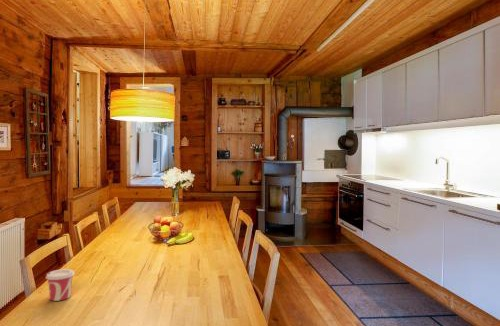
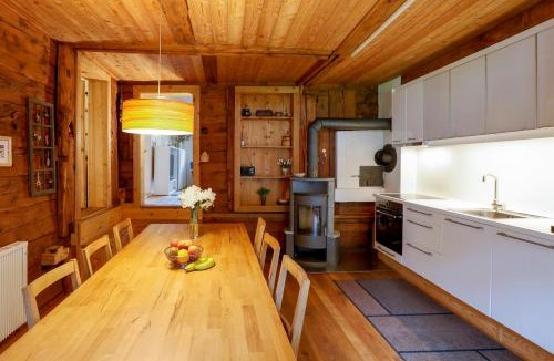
- cup [45,268,76,302]
